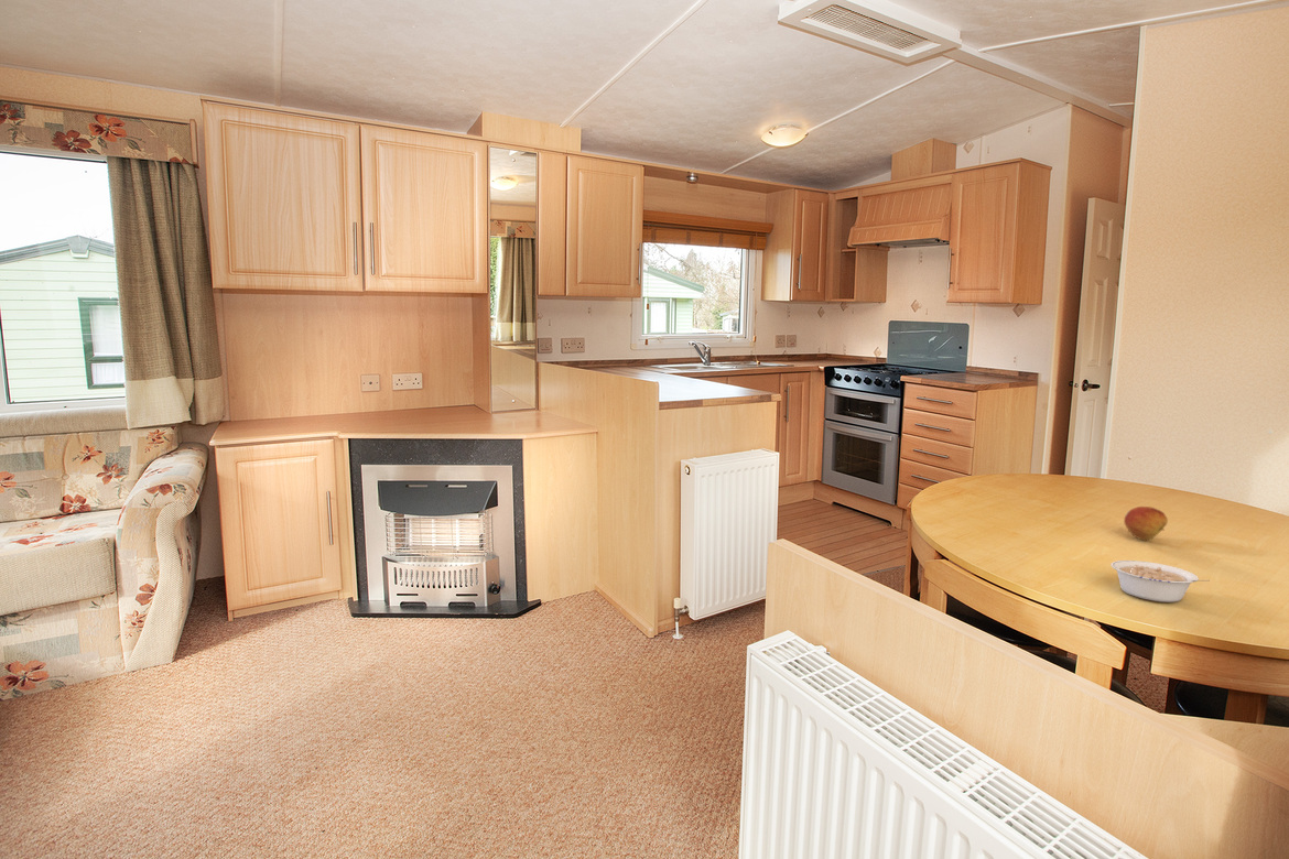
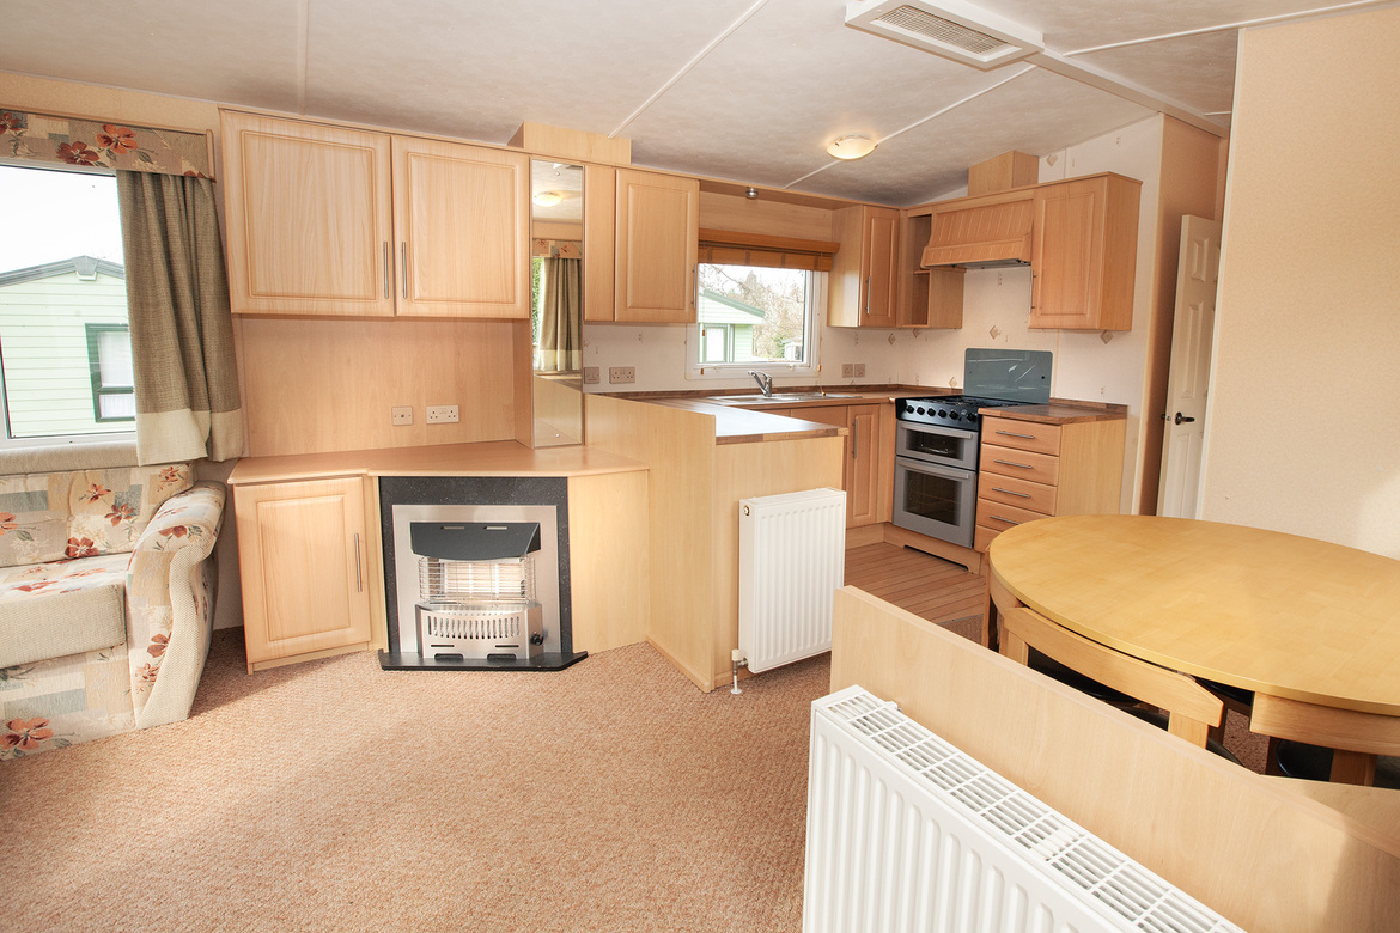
- fruit [1123,505,1169,541]
- legume [1111,559,1209,604]
